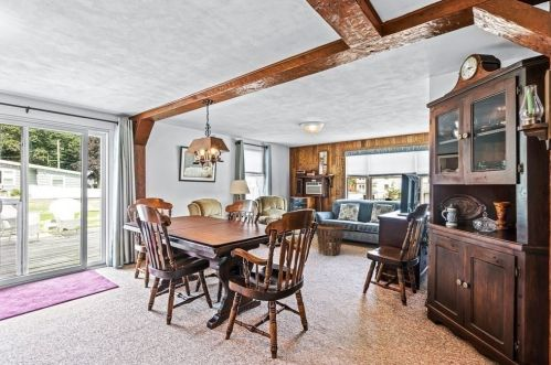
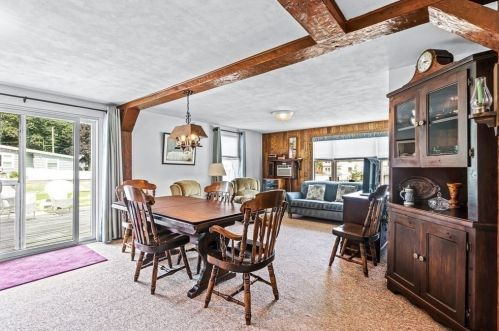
- basket [316,223,346,257]
